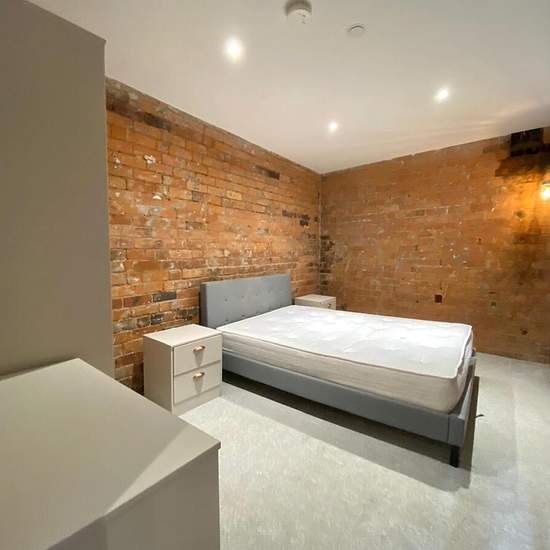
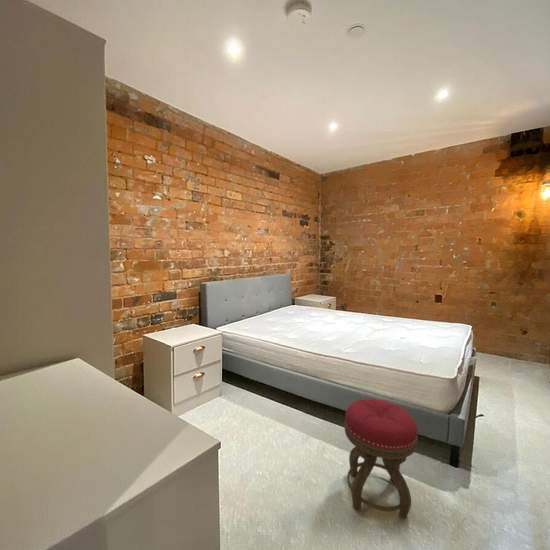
+ stool [343,398,419,520]
